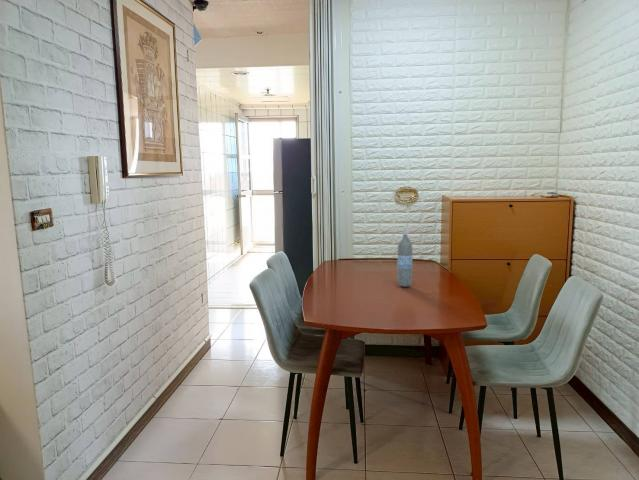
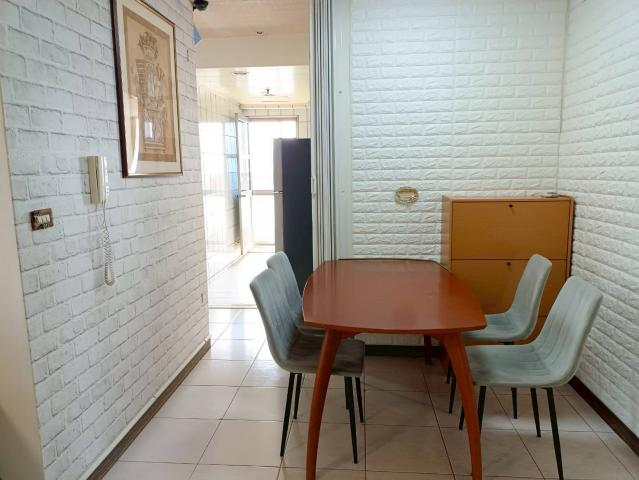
- water bottle [396,231,414,288]
